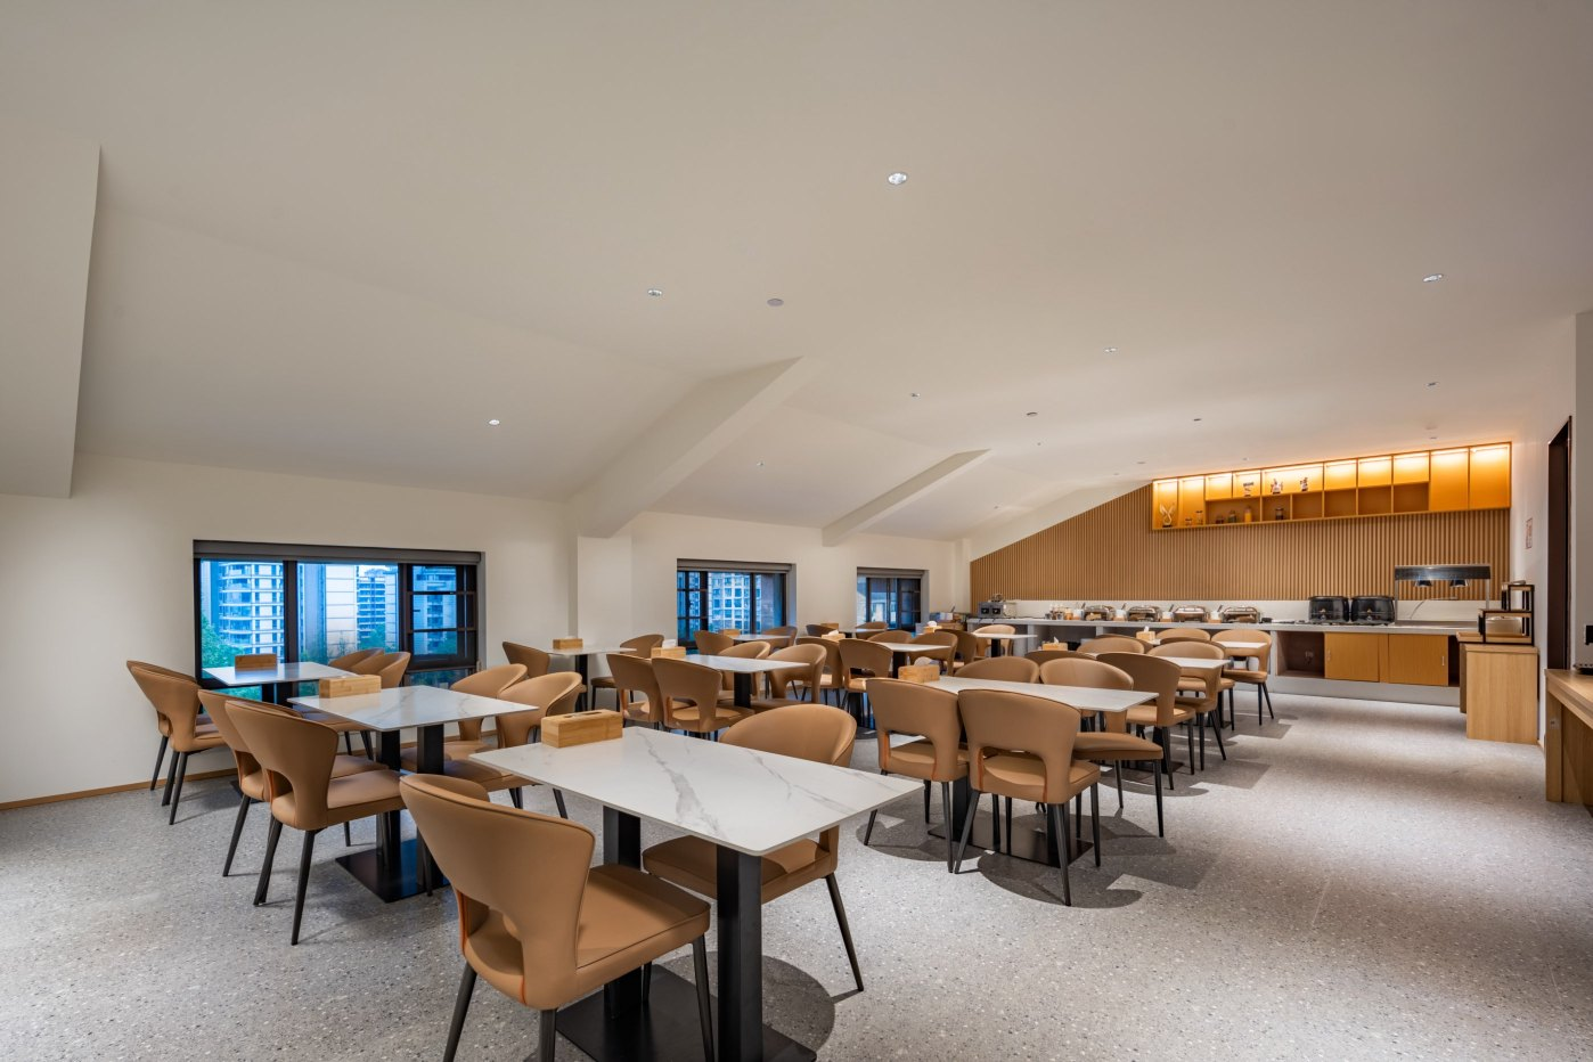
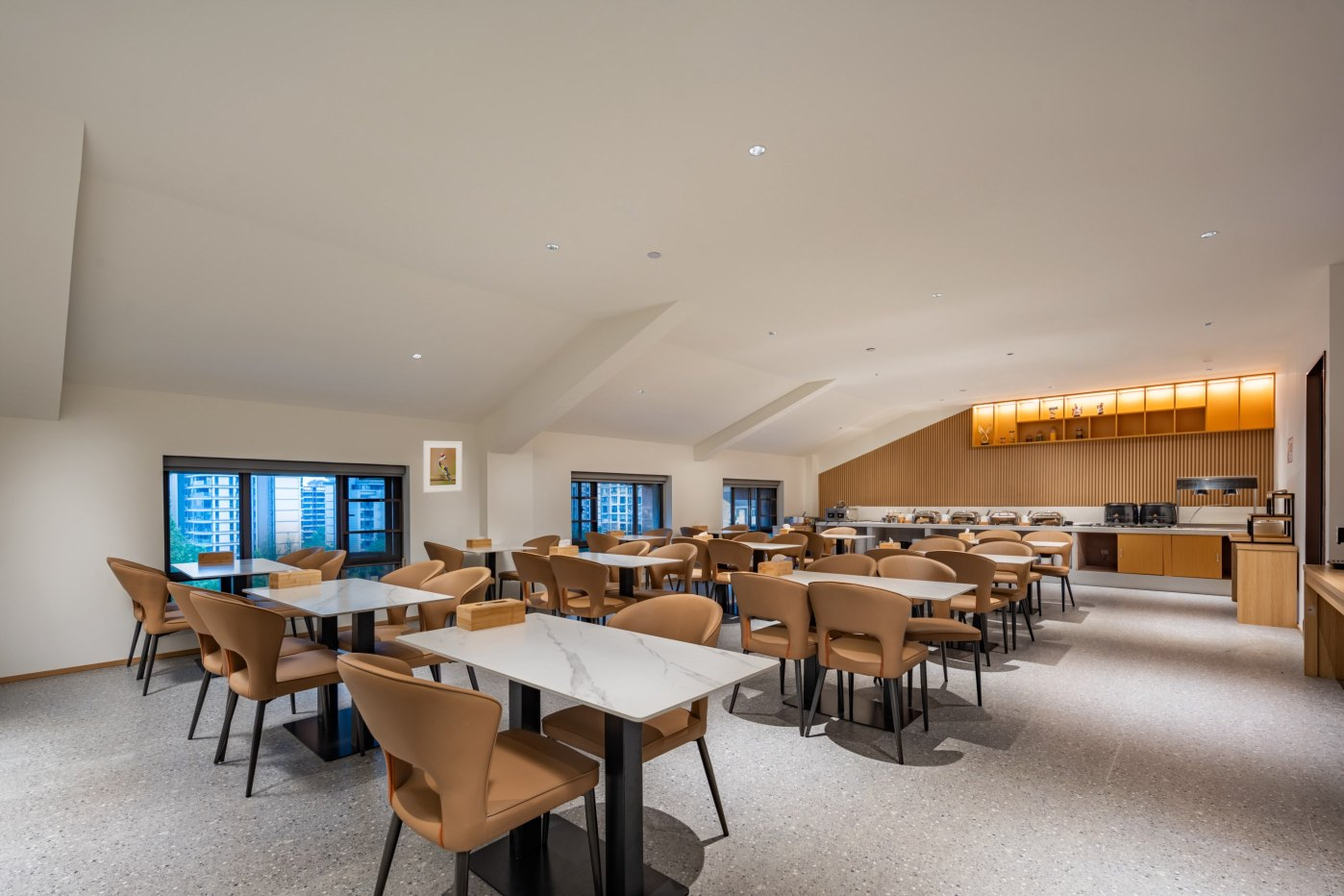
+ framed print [422,439,463,494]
